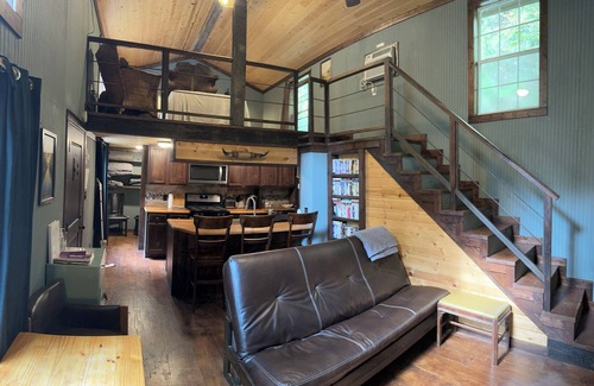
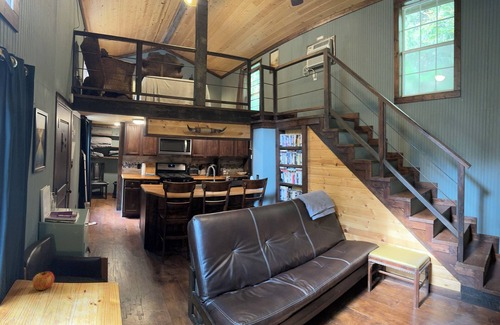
+ apple [32,269,55,291]
